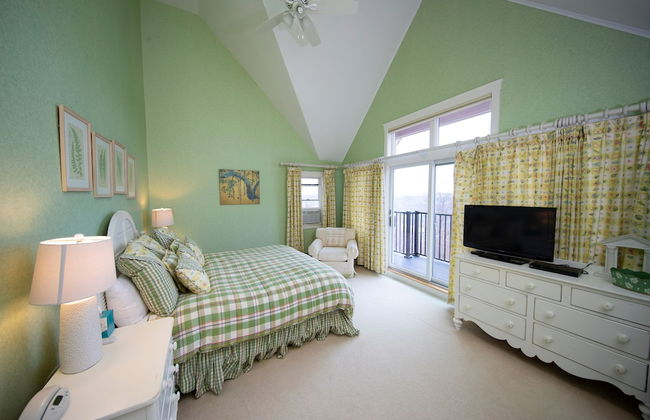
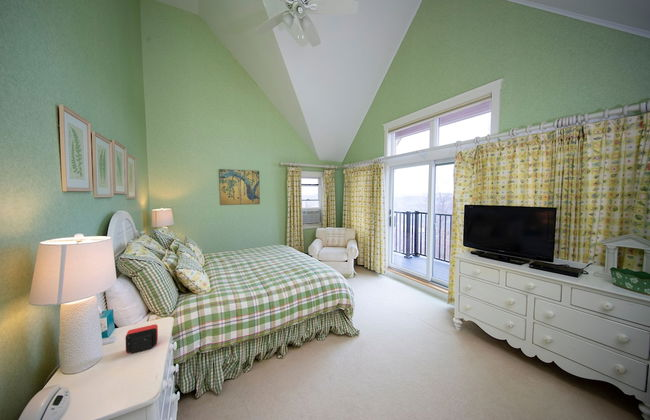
+ alarm clock [125,323,159,355]
